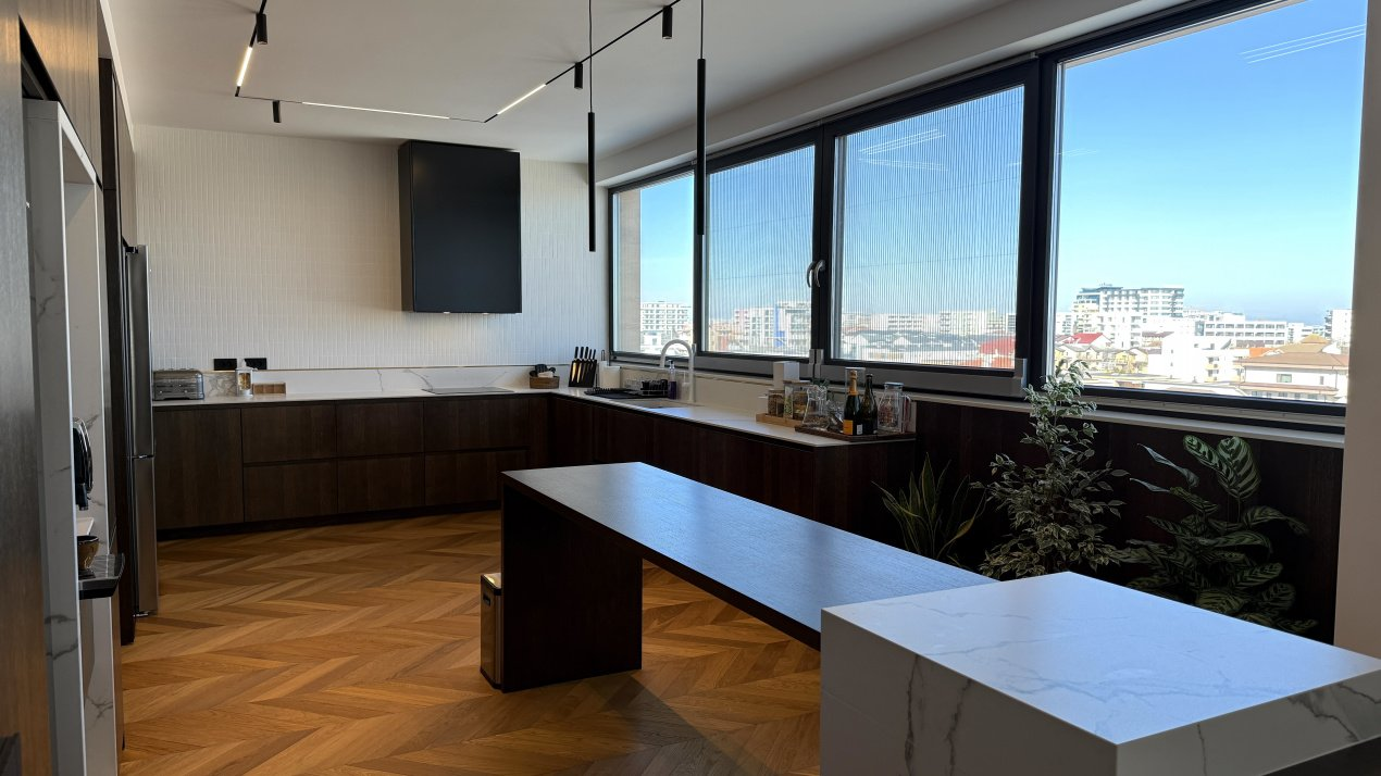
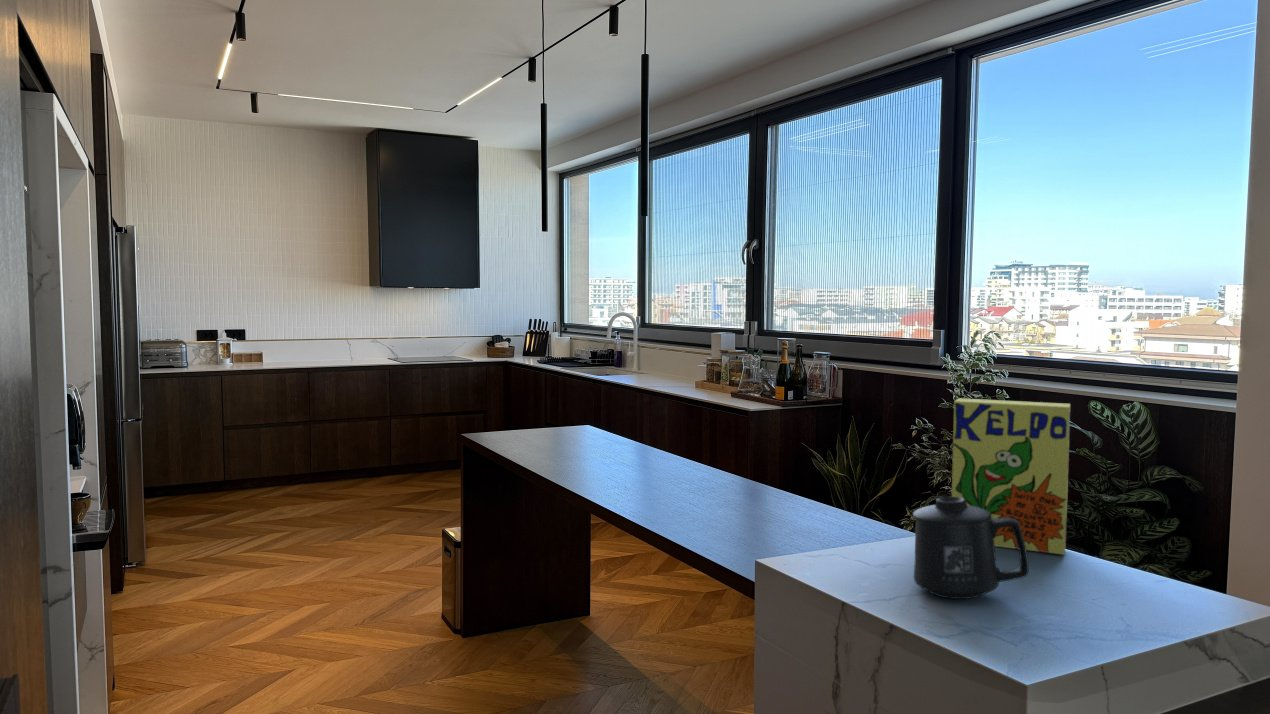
+ mug [912,495,1030,600]
+ cereal box [951,397,1071,556]
